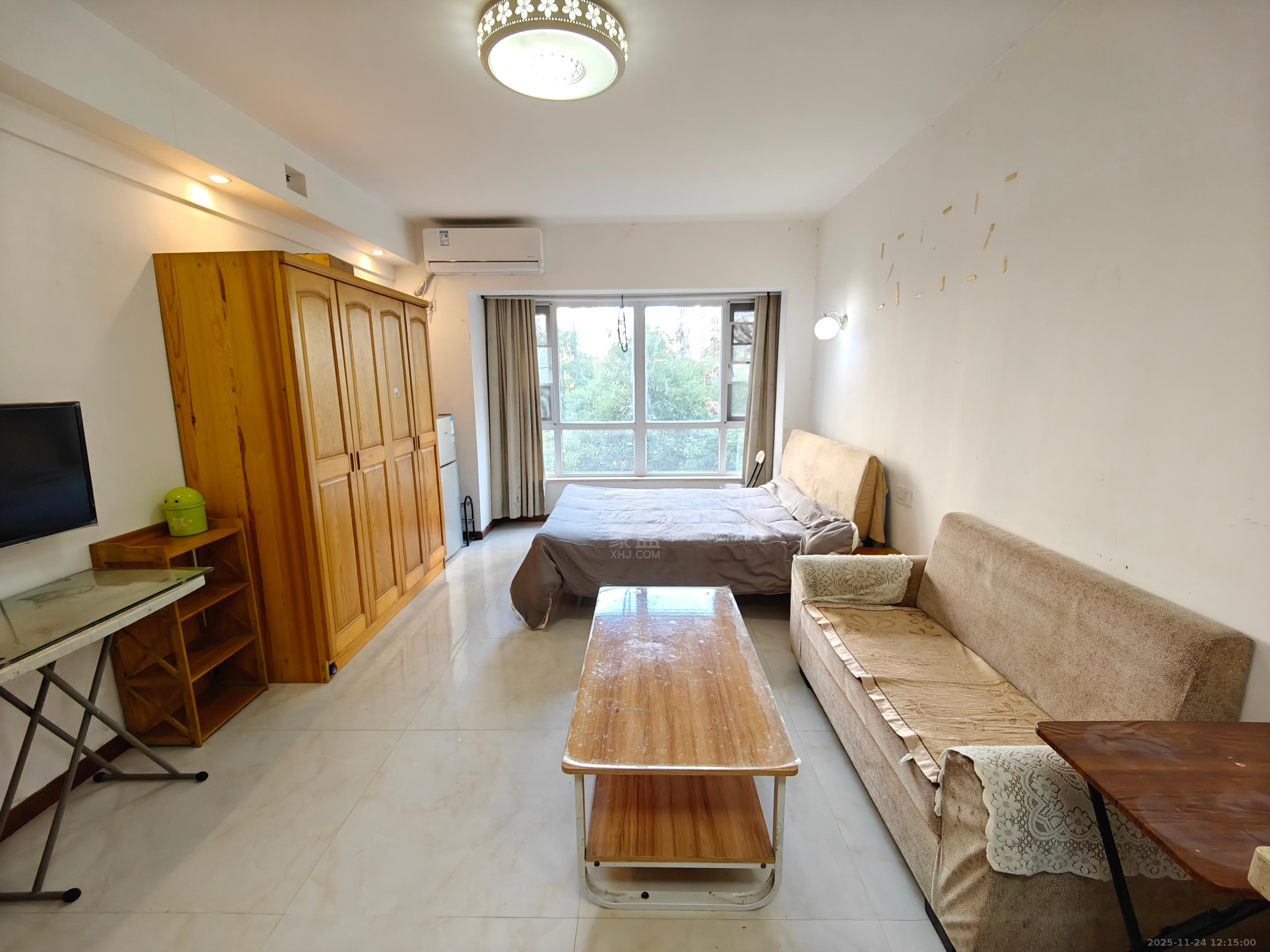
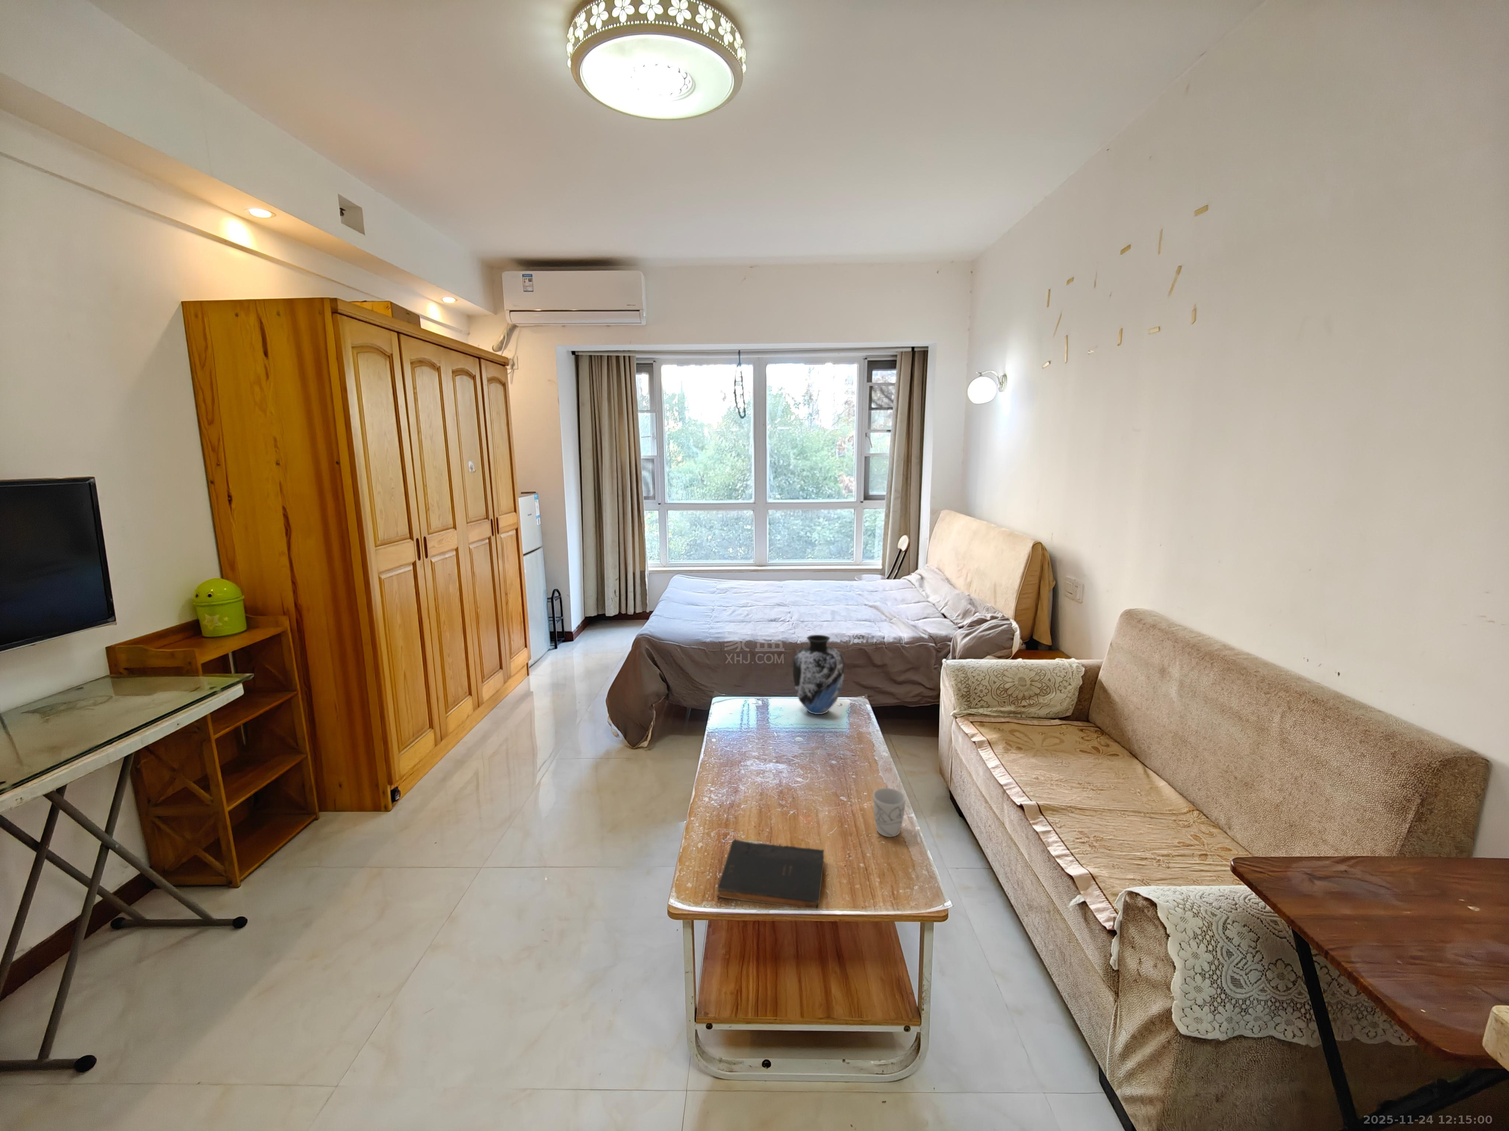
+ mug [872,788,905,838]
+ vase [793,634,845,715]
+ book [716,839,825,909]
